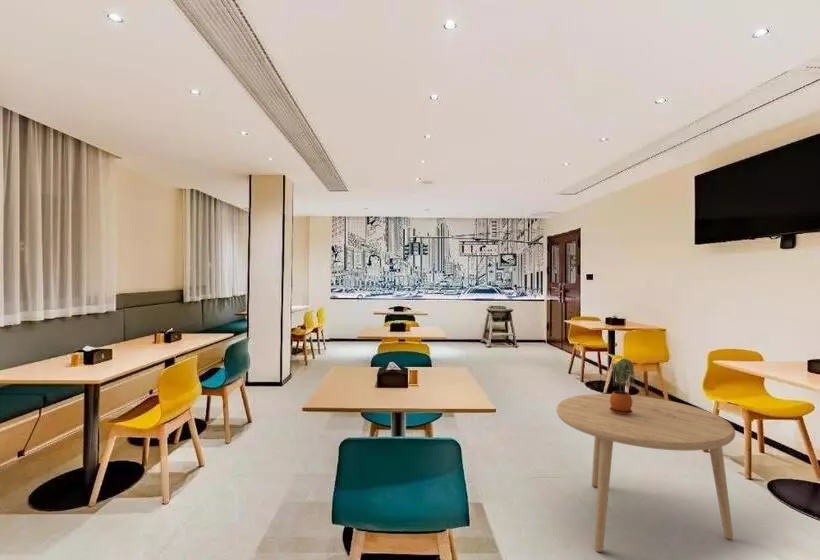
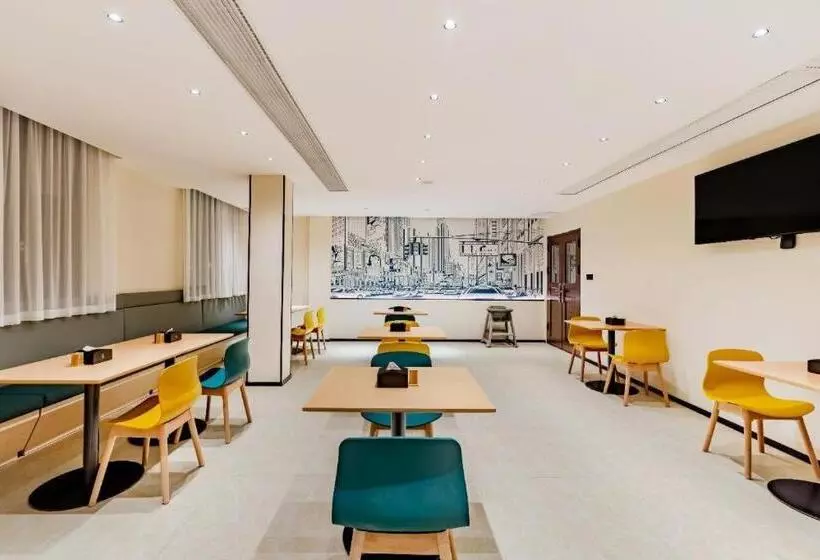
- potted plant [609,358,636,415]
- dining table [555,393,736,553]
